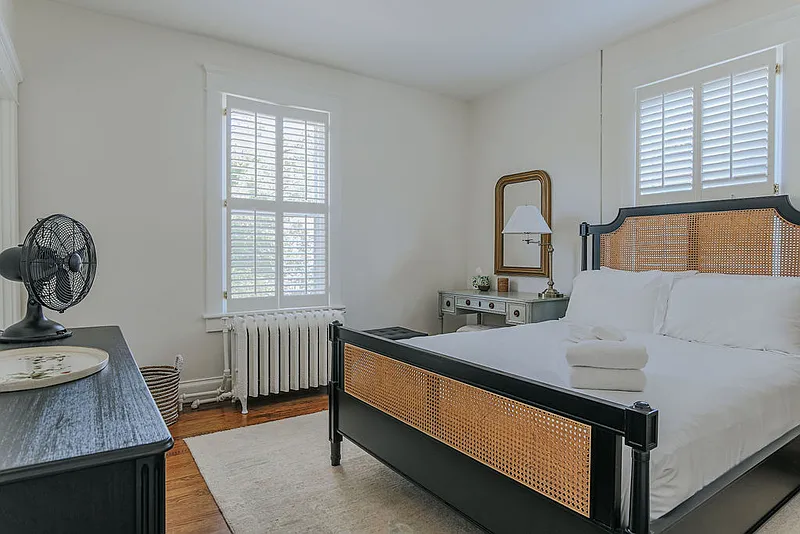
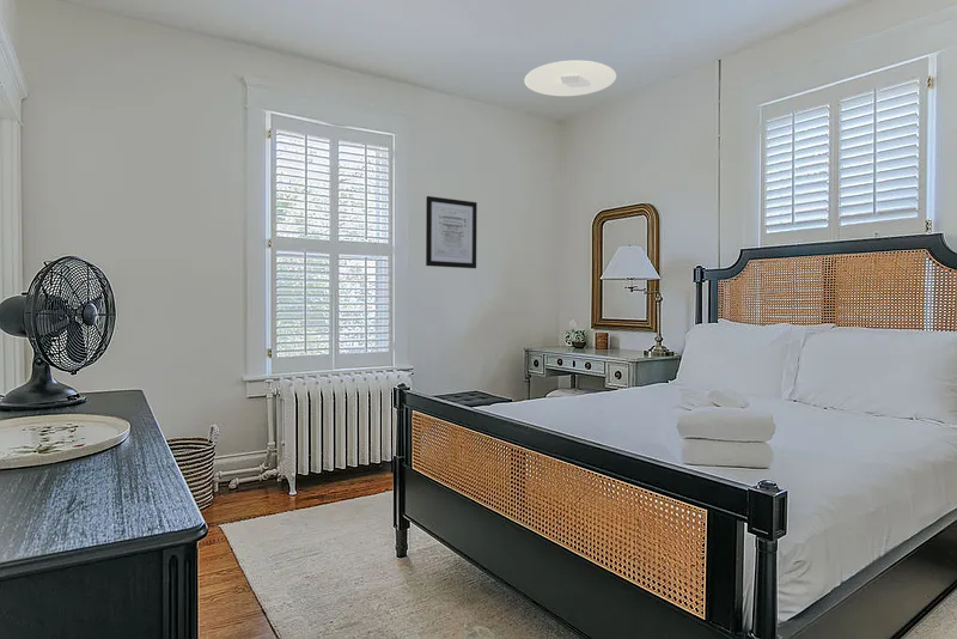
+ wall art [425,195,478,269]
+ ceiling light [523,59,617,97]
